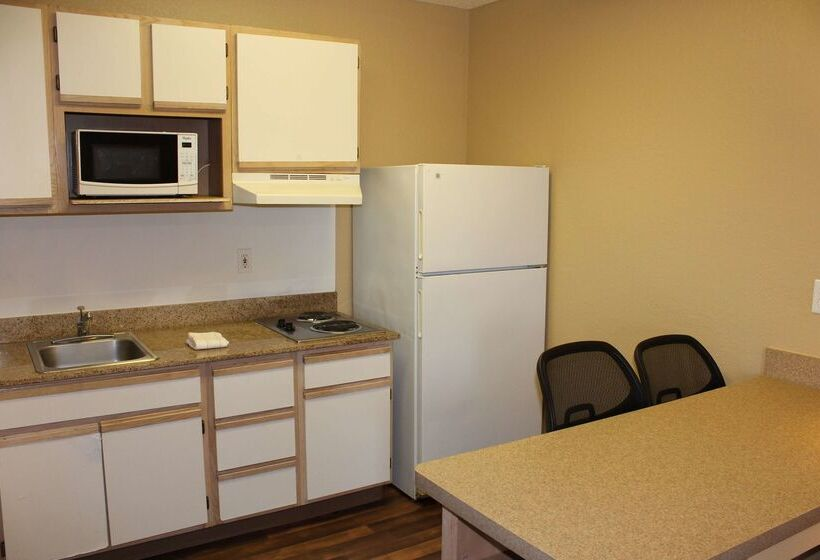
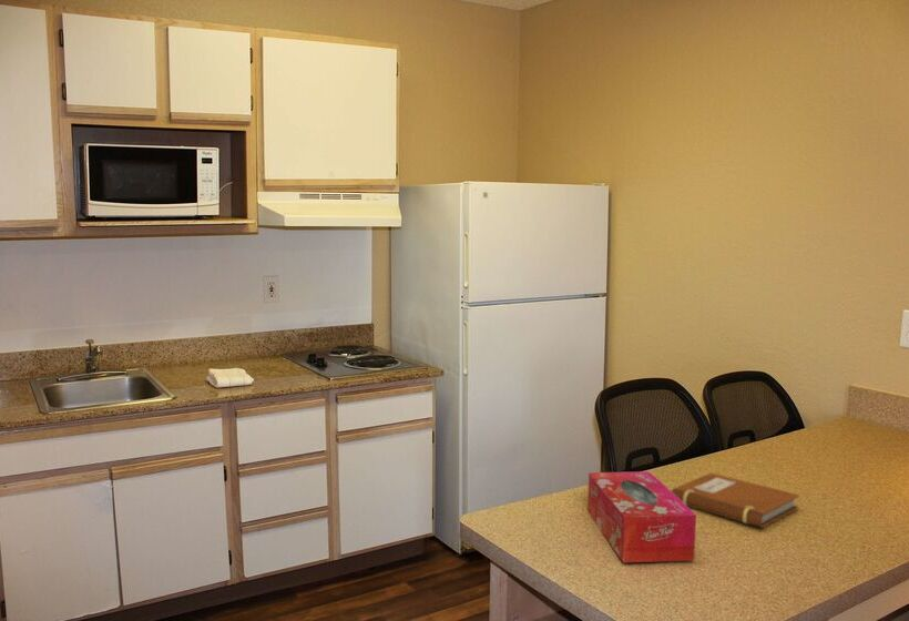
+ notebook [671,471,800,529]
+ tissue box [586,470,697,563]
